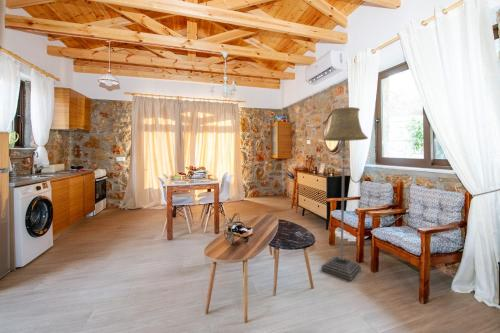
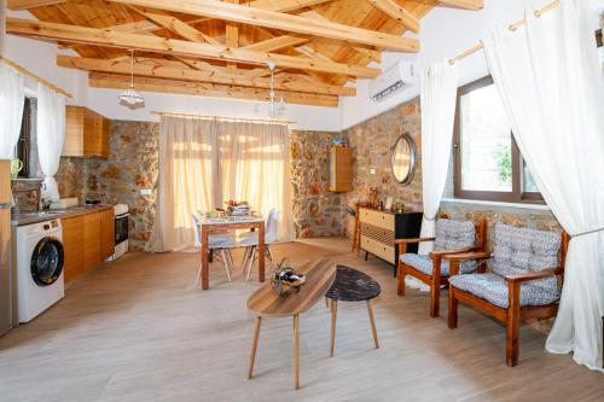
- floor lamp [320,106,369,282]
